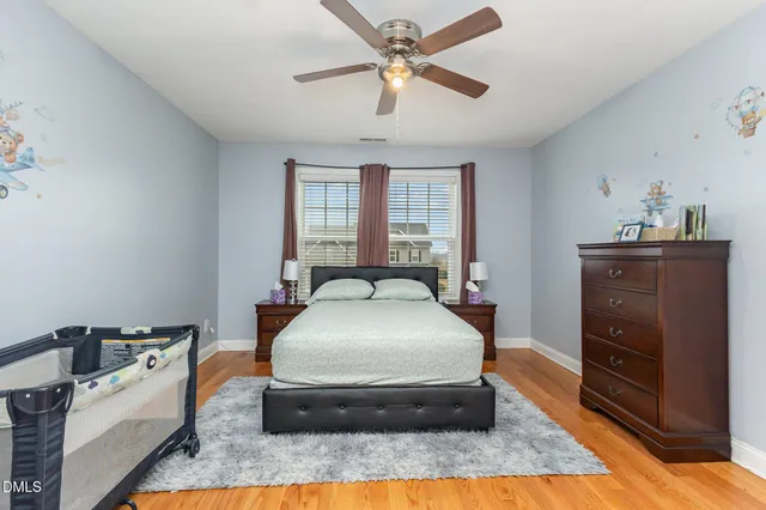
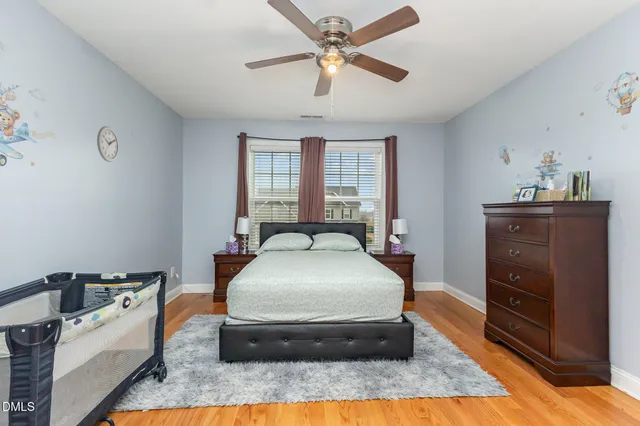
+ wall clock [96,125,120,163]
